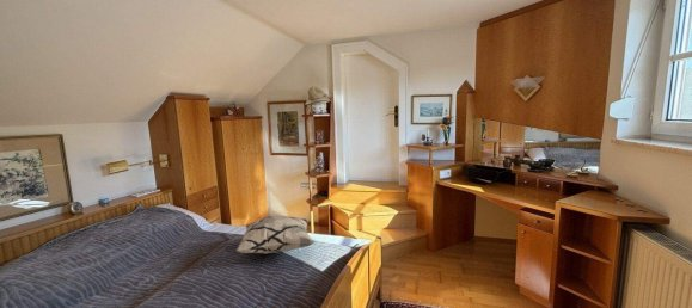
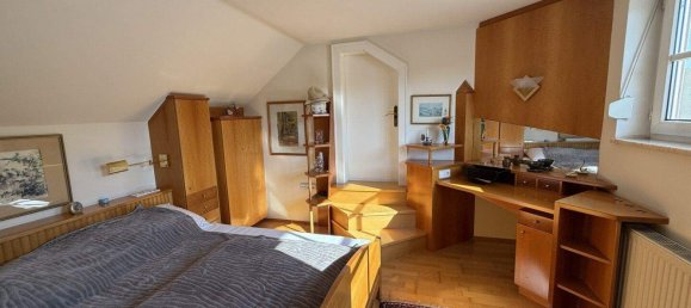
- decorative pillow [235,215,316,255]
